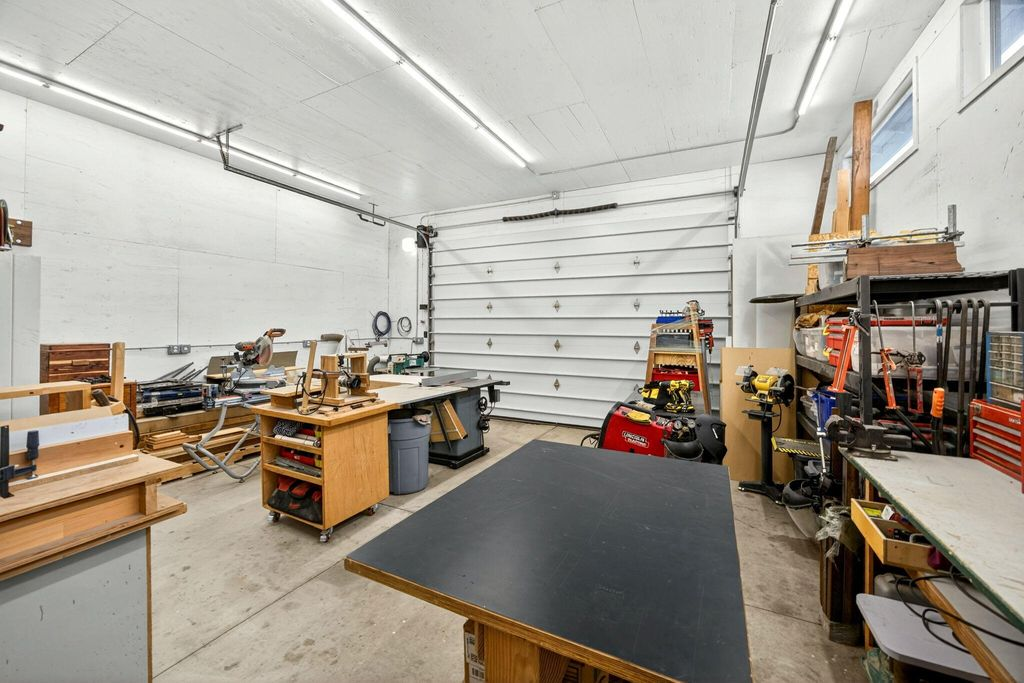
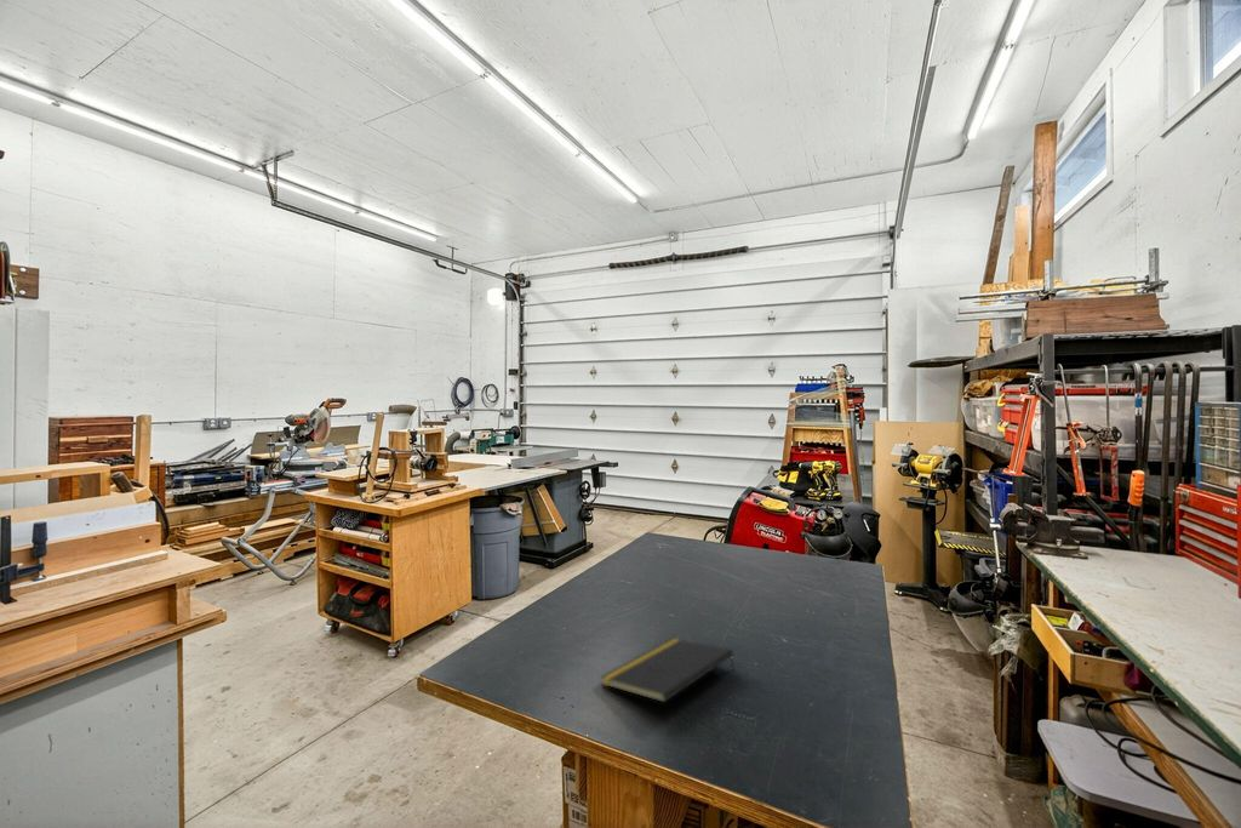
+ notepad [599,638,734,703]
